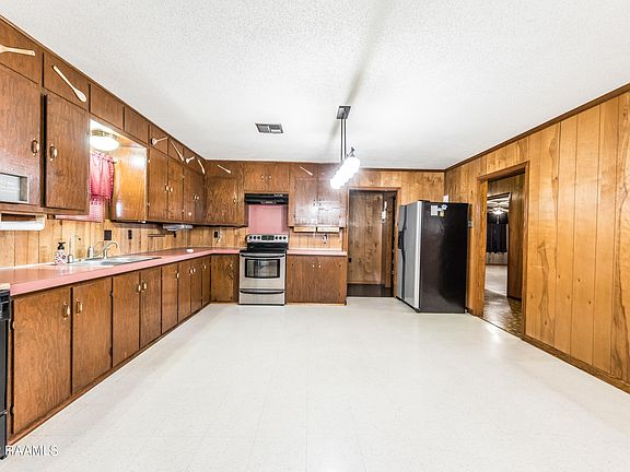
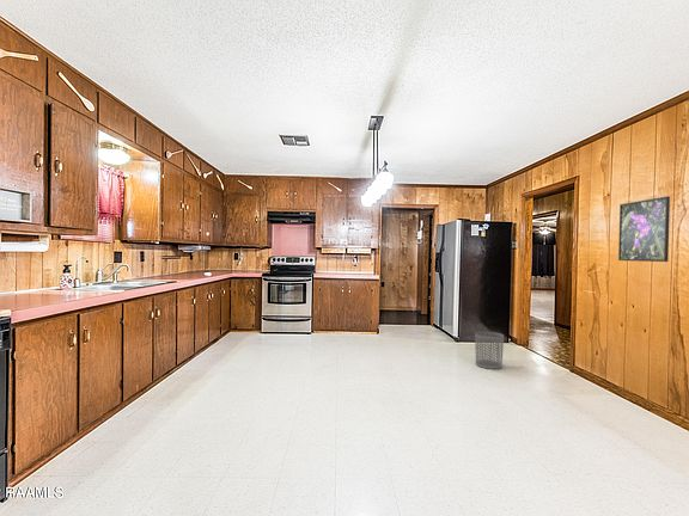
+ waste bin [474,331,505,370]
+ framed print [617,195,671,263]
